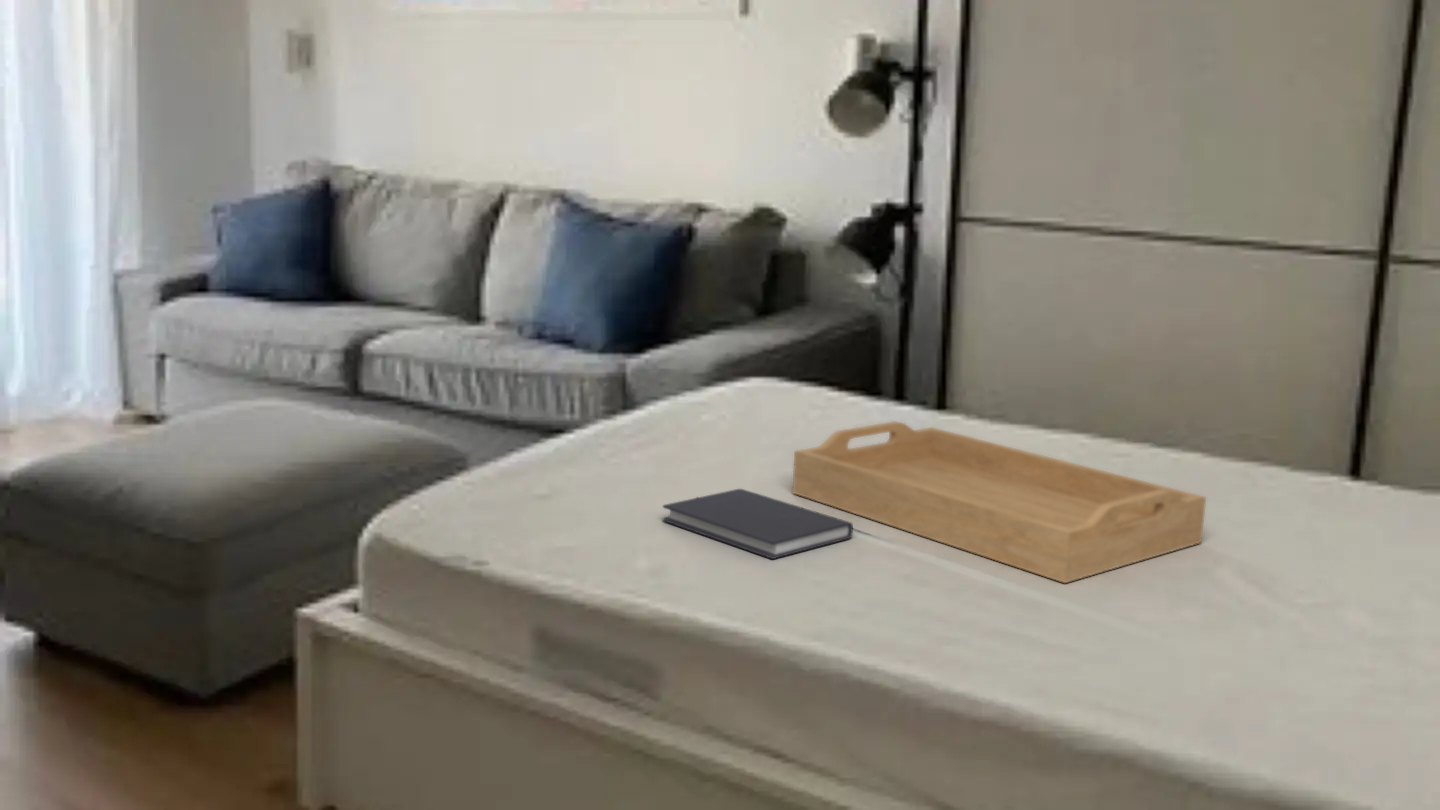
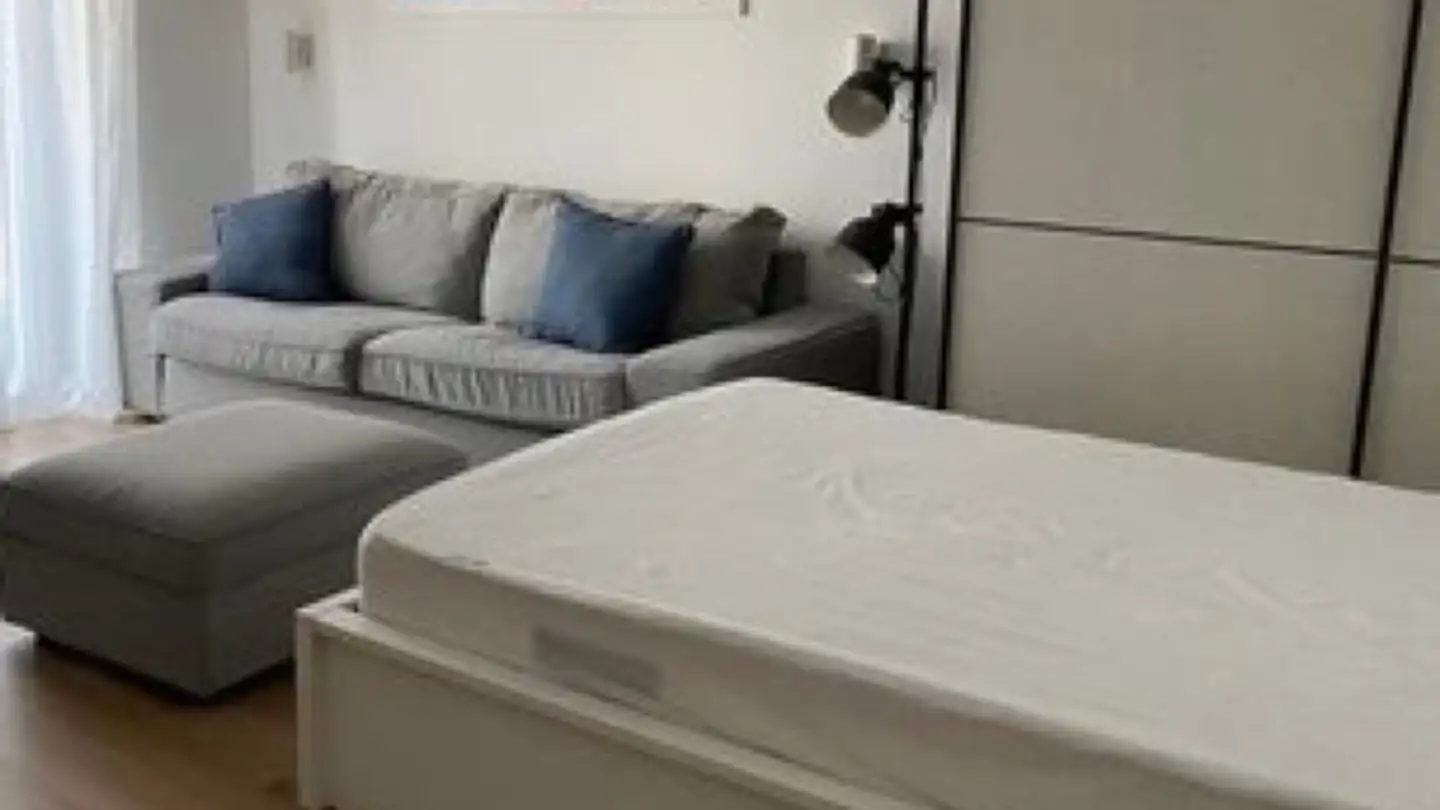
- diary [661,488,854,560]
- serving tray [792,420,1207,584]
